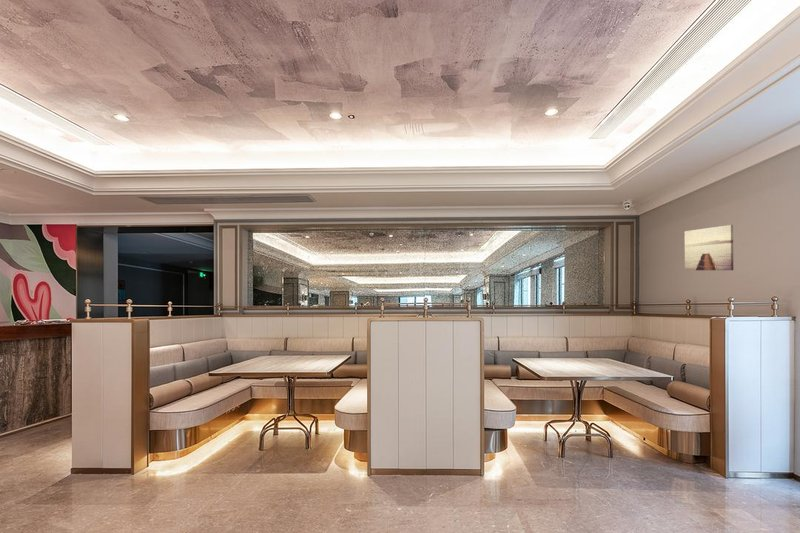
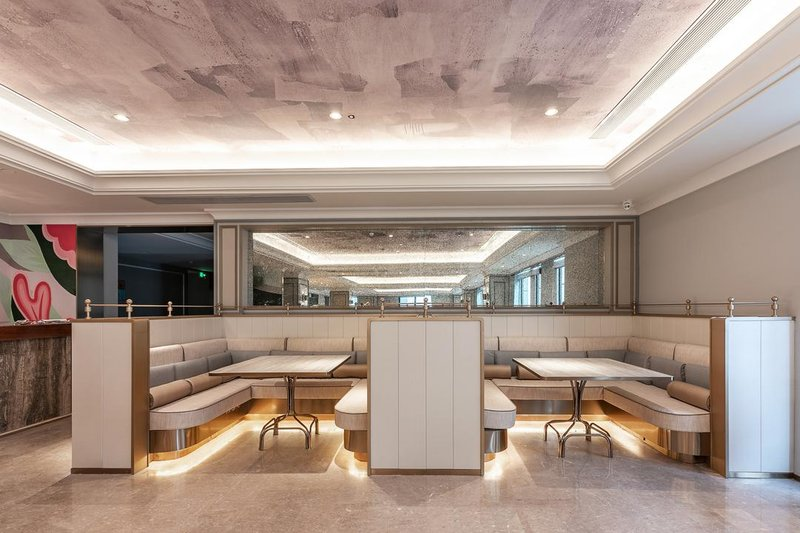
- wall art [684,224,734,271]
